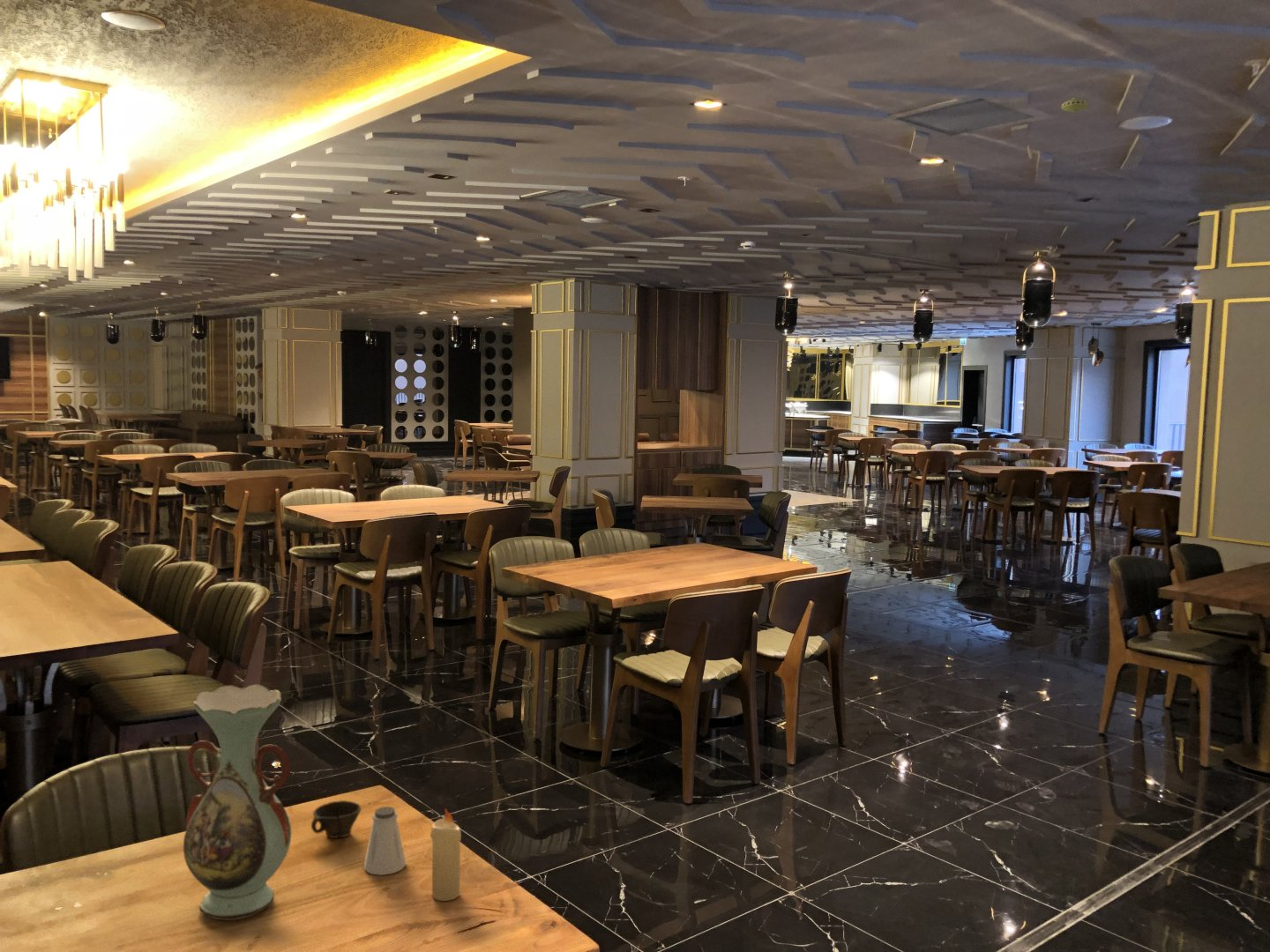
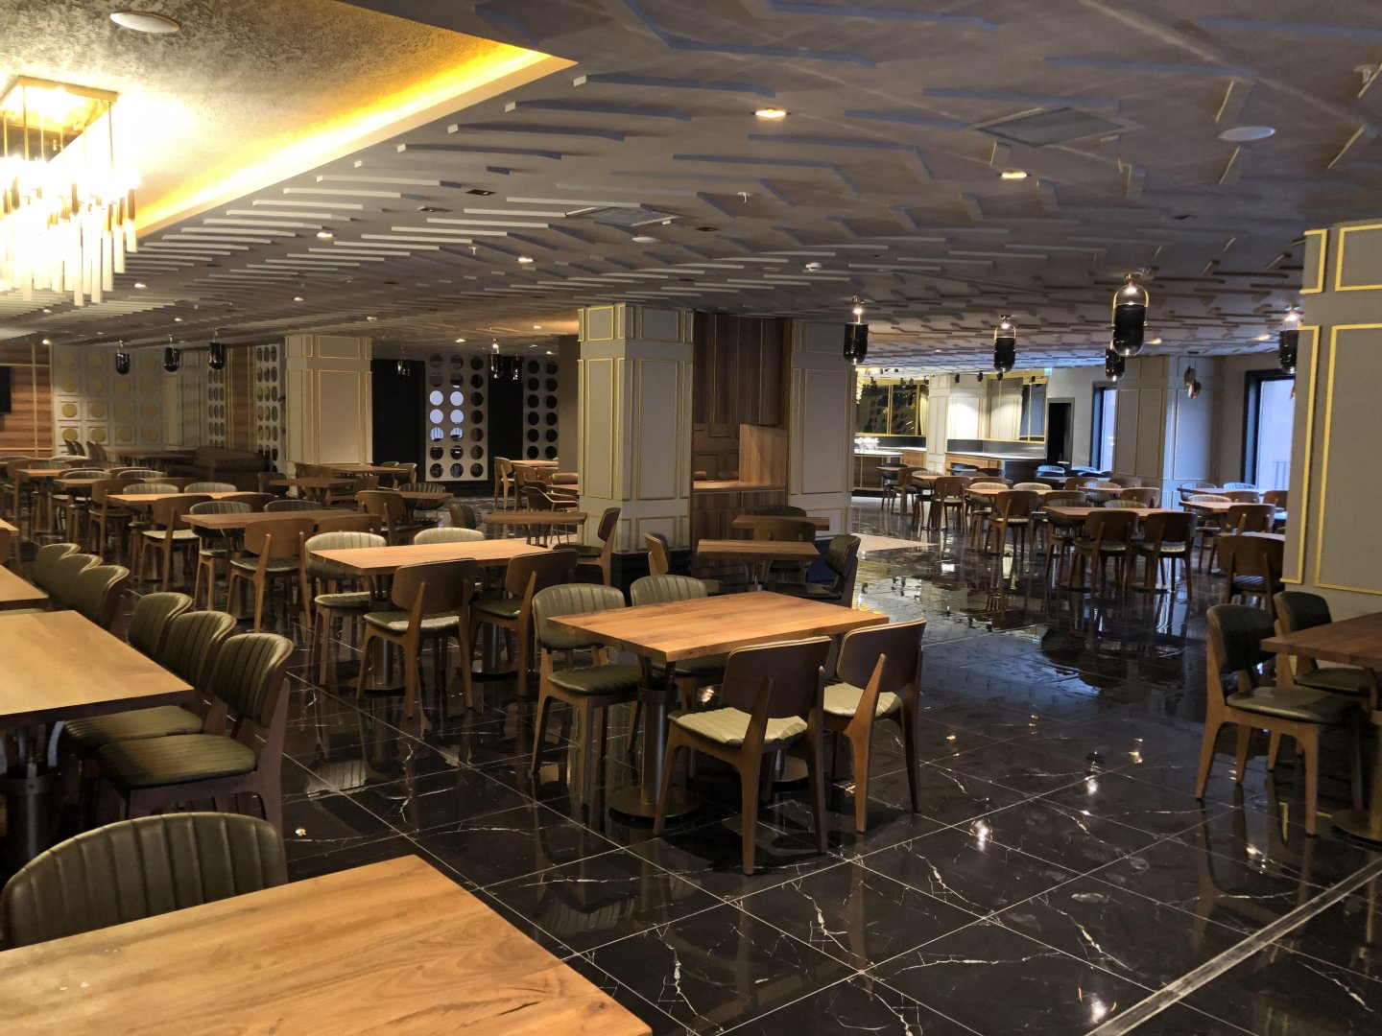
- saltshaker [363,806,407,876]
- cup [310,800,362,839]
- candle [430,807,462,902]
- decorative vase [183,684,292,921]
- smoke detector [1061,97,1089,113]
